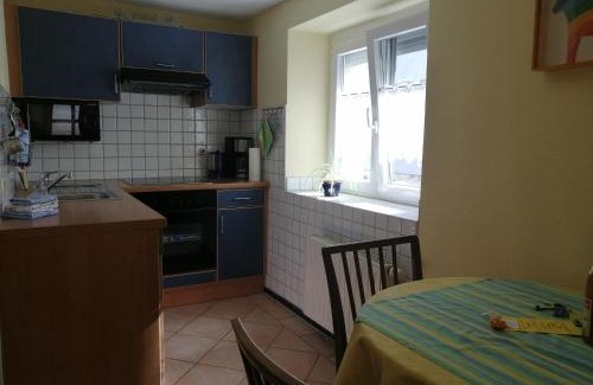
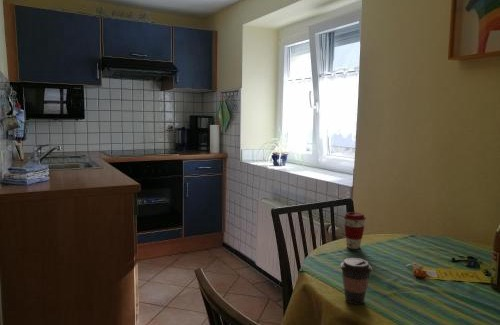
+ coffee cup [339,257,373,306]
+ coffee cup [343,211,367,250]
